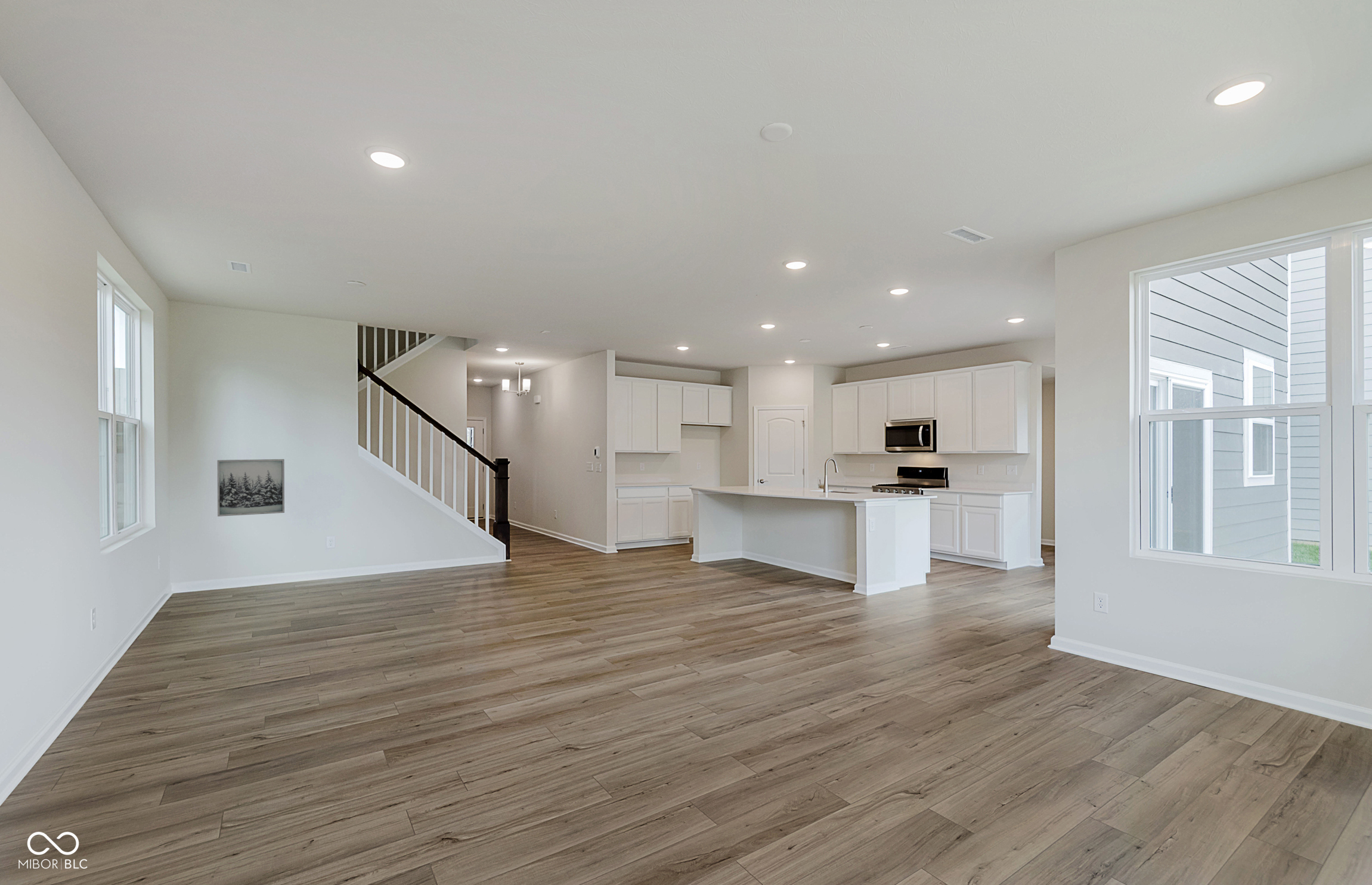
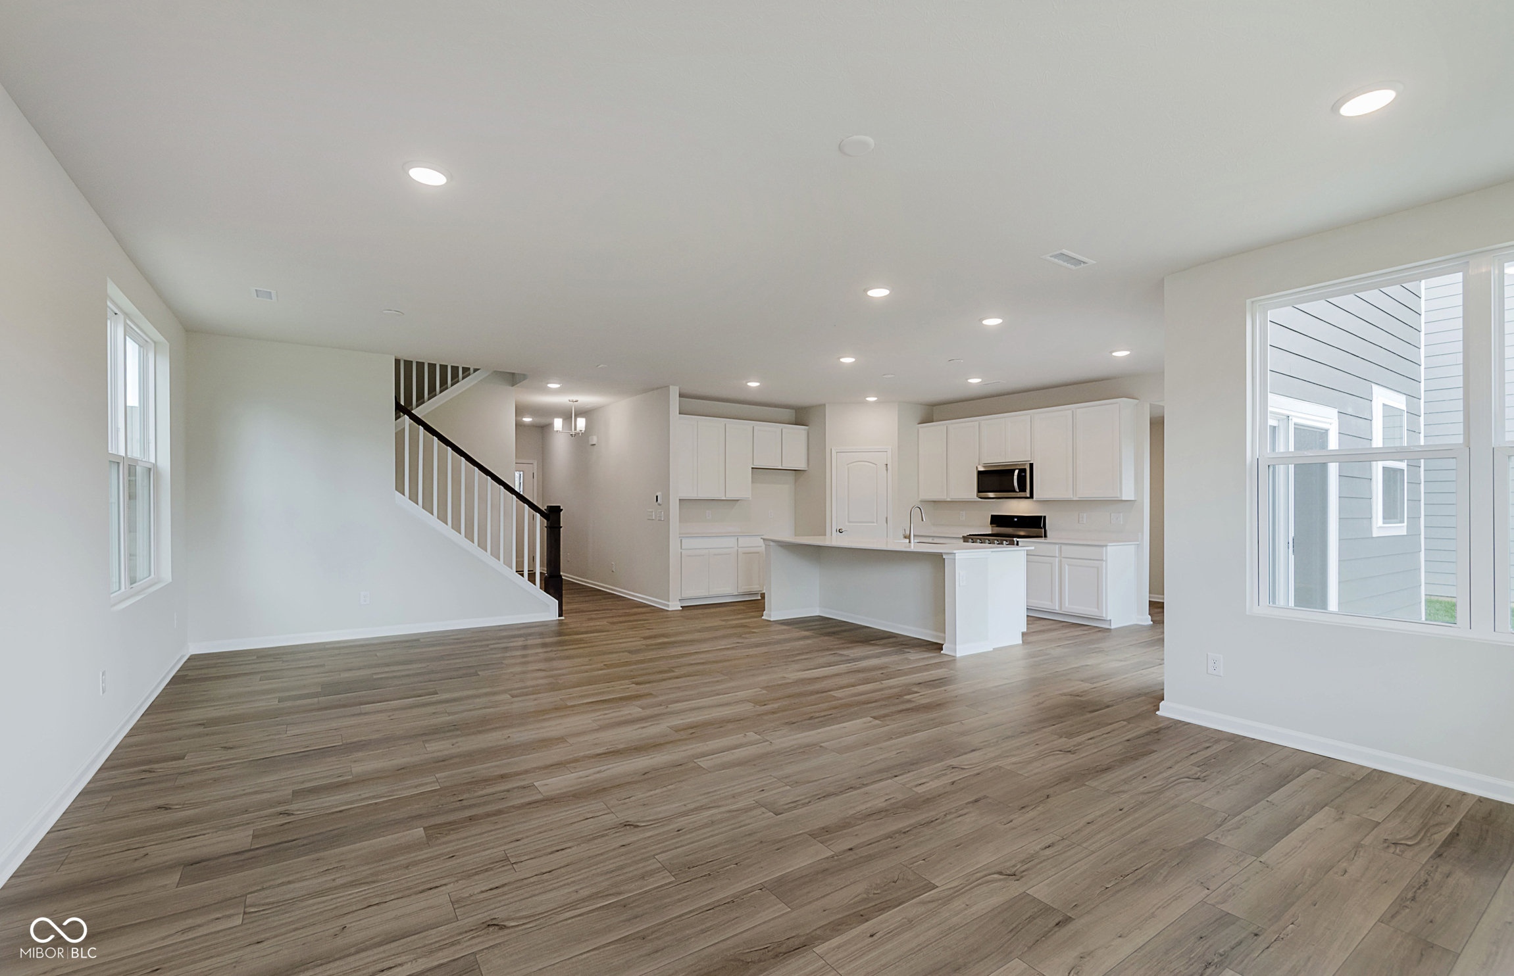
- wall art [217,459,285,517]
